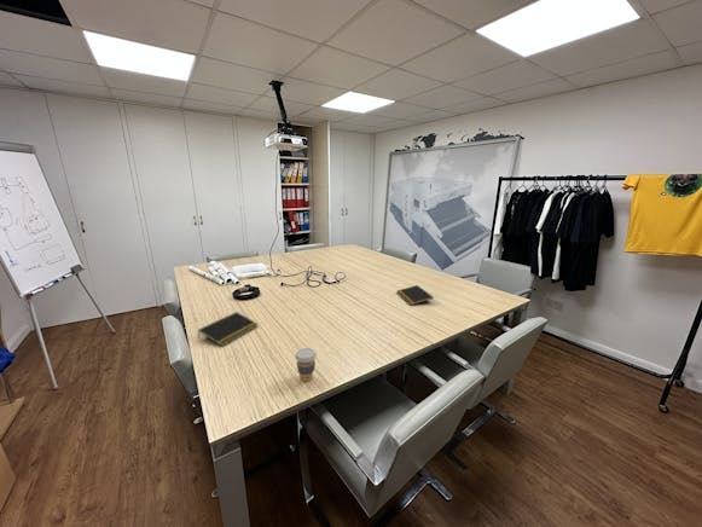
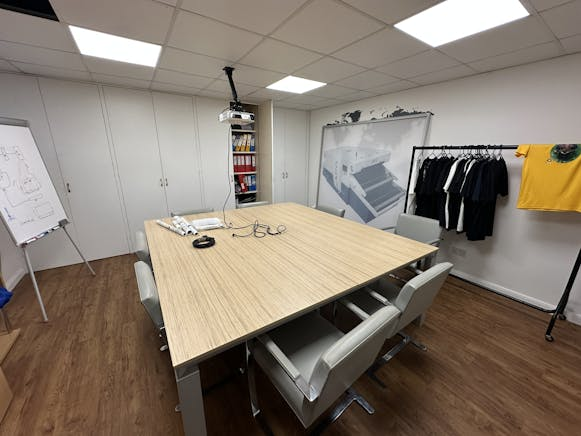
- notepad [395,284,435,306]
- coffee cup [294,347,318,382]
- notepad [197,311,259,347]
